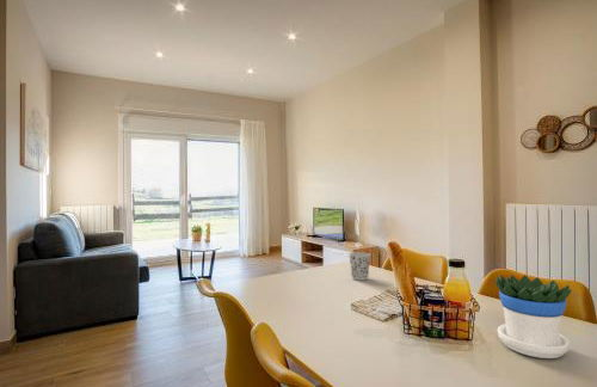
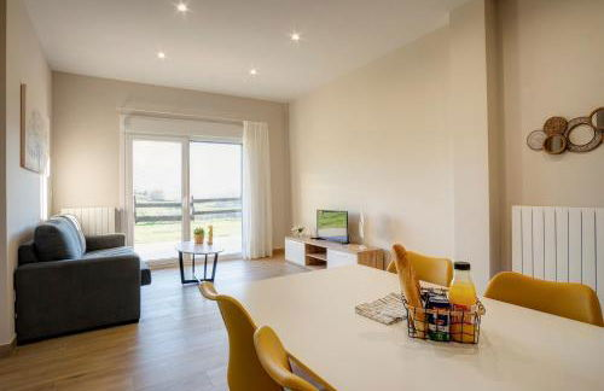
- flowerpot [494,274,572,360]
- cup [347,251,371,282]
